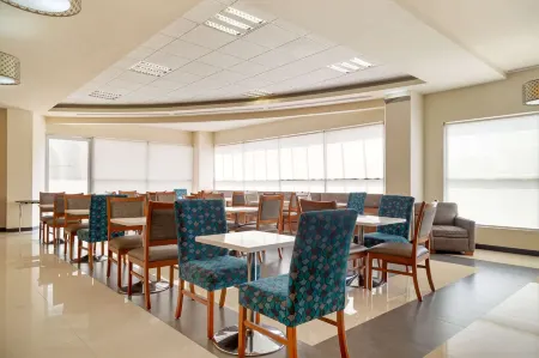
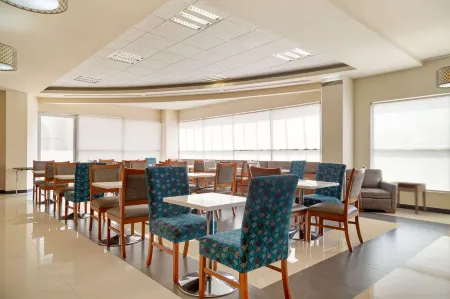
+ side table [391,181,427,215]
